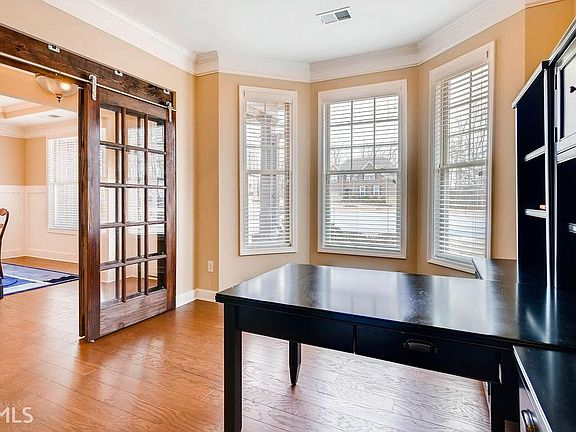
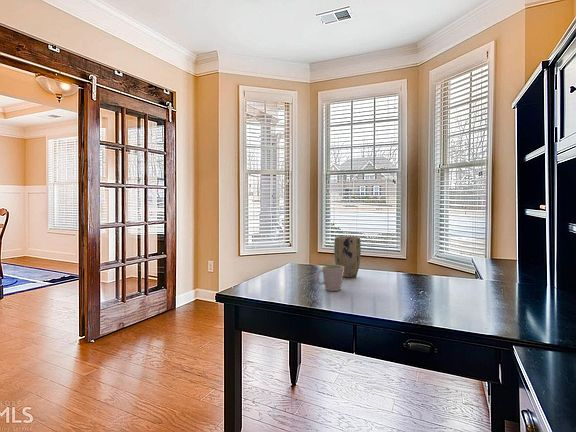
+ plant pot [333,235,362,278]
+ mug [315,264,344,292]
